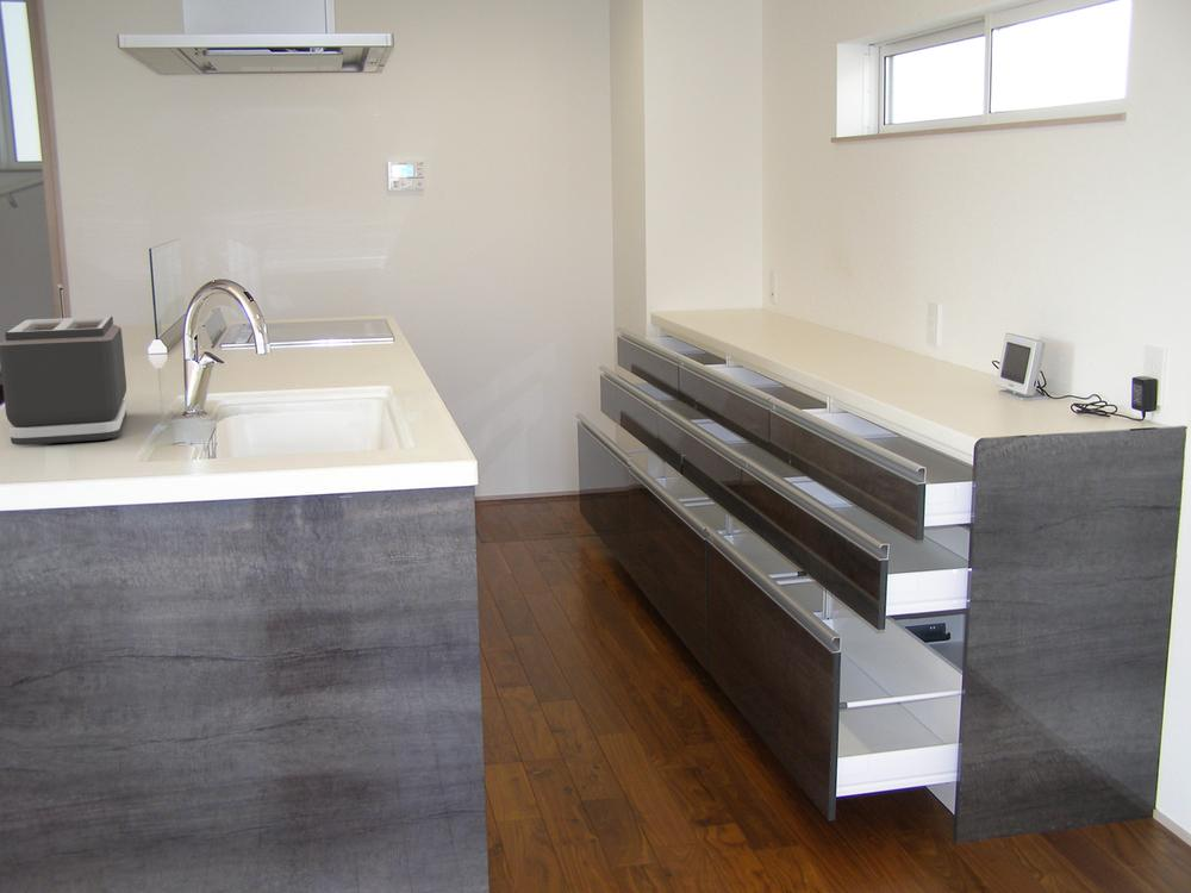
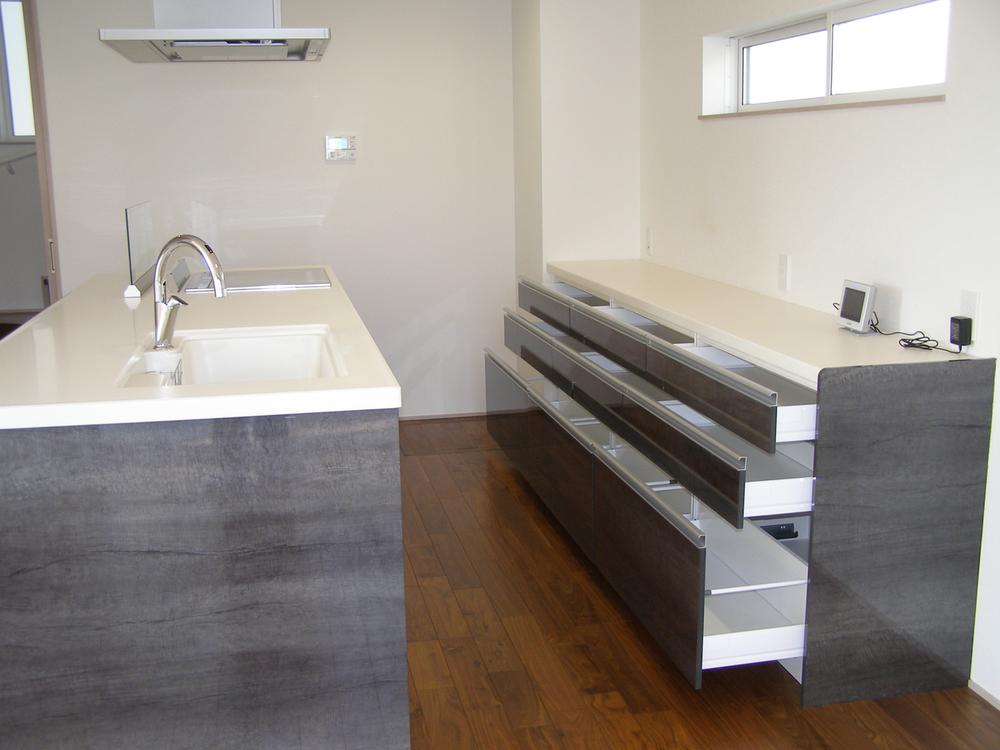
- toaster [0,316,127,447]
